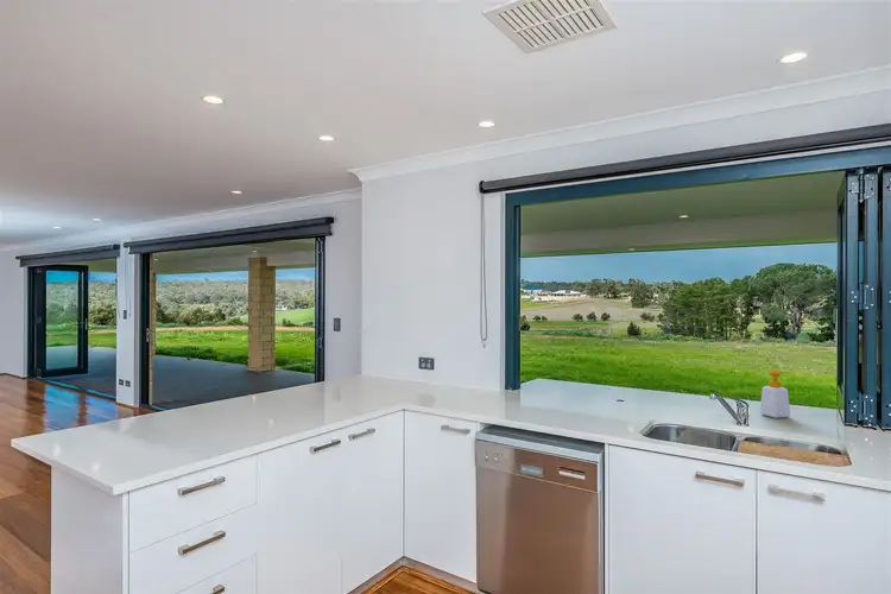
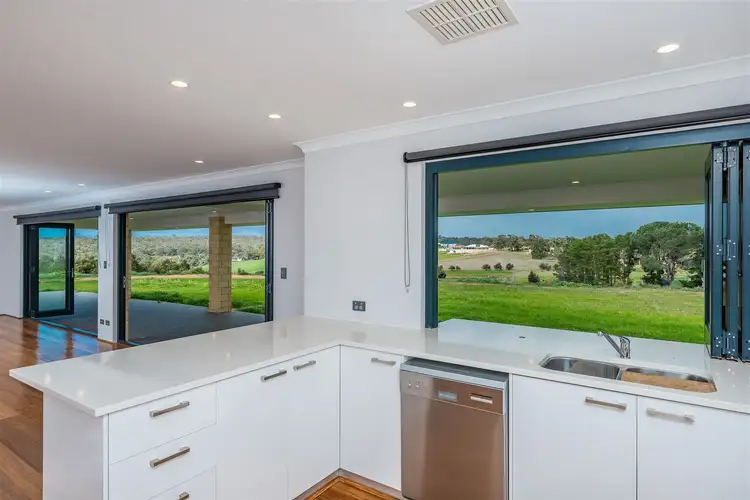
- soap bottle [759,369,792,419]
